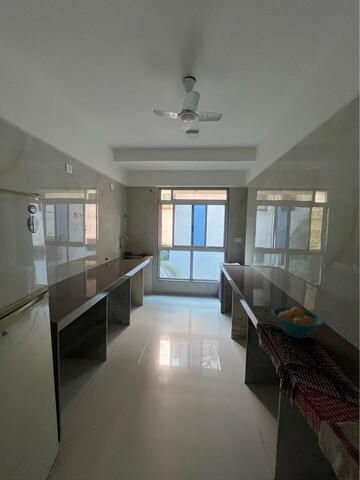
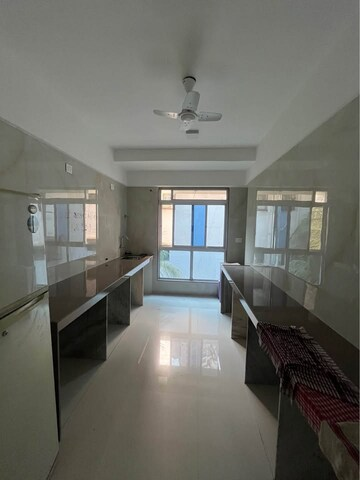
- fruit bowl [270,306,325,339]
